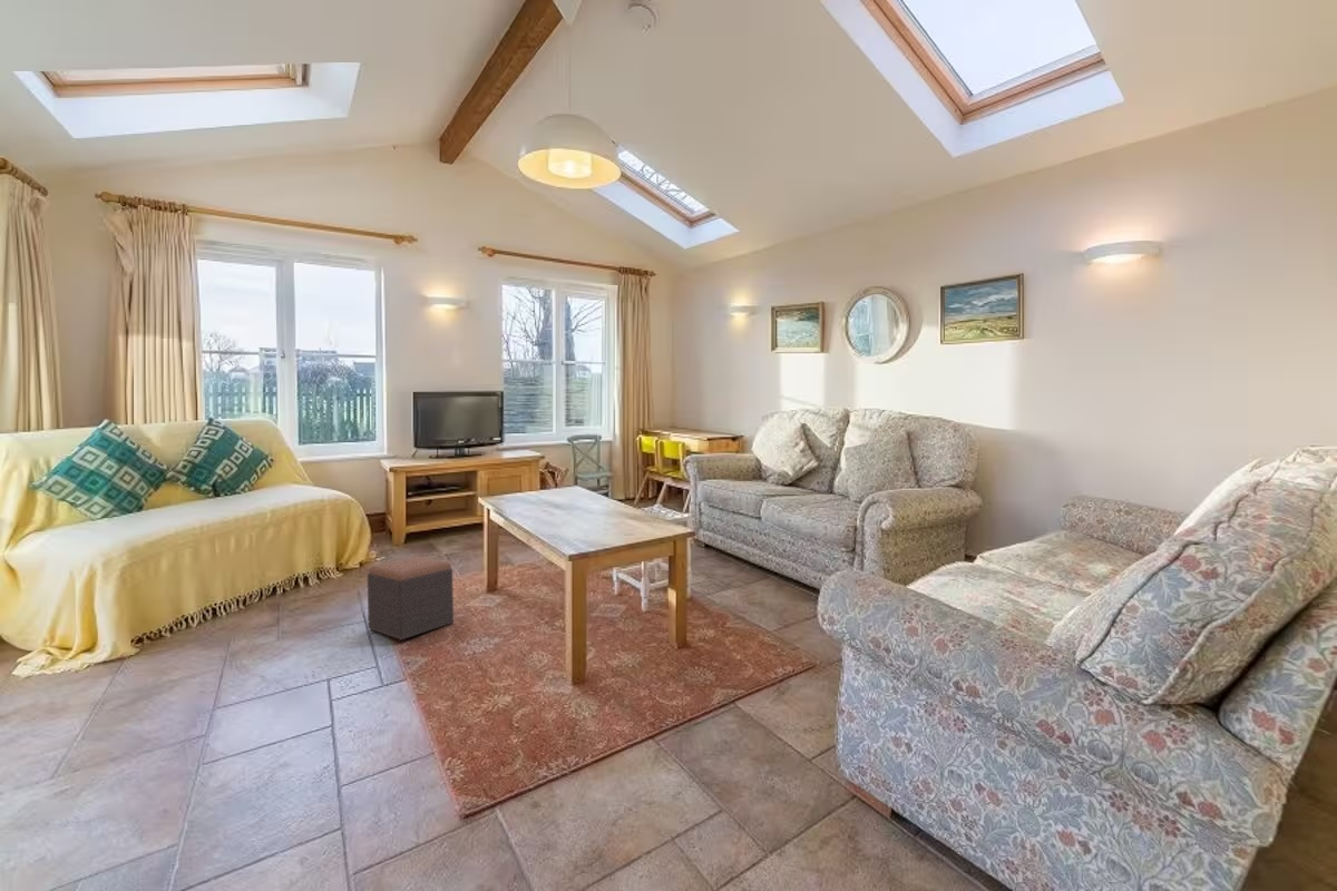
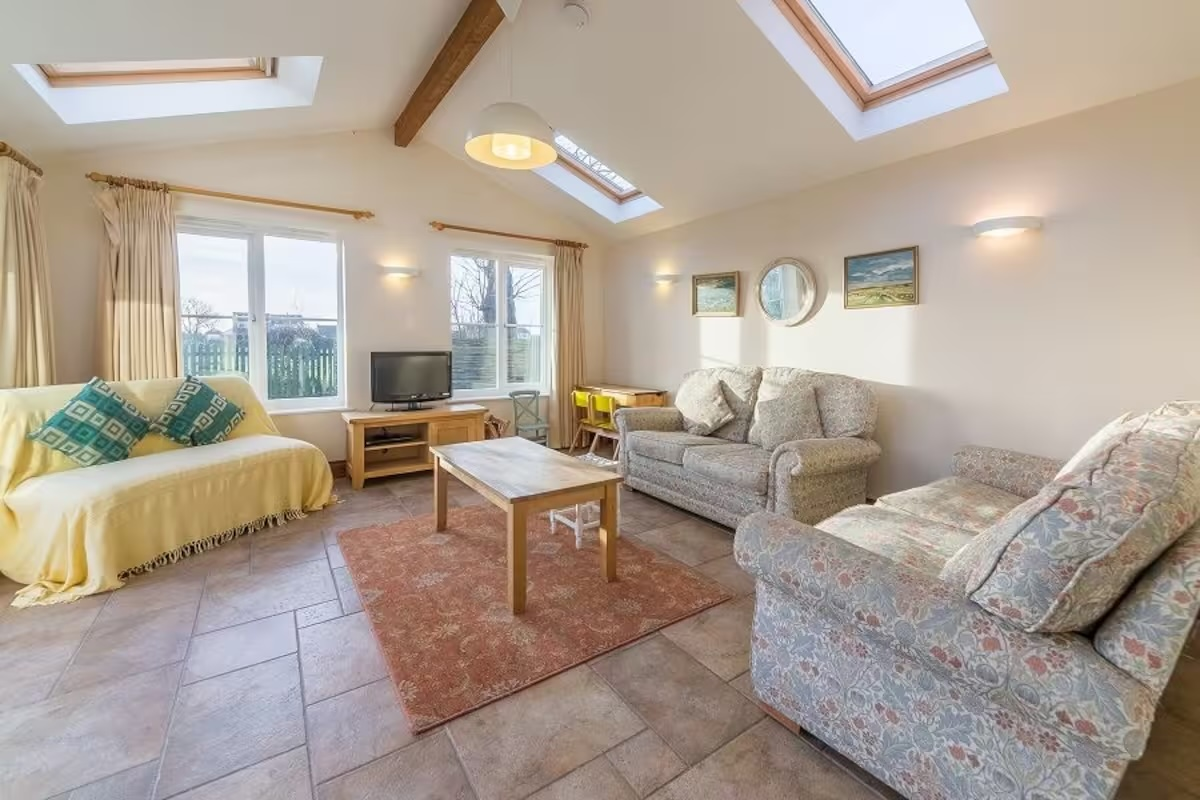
- footstool [367,556,455,642]
